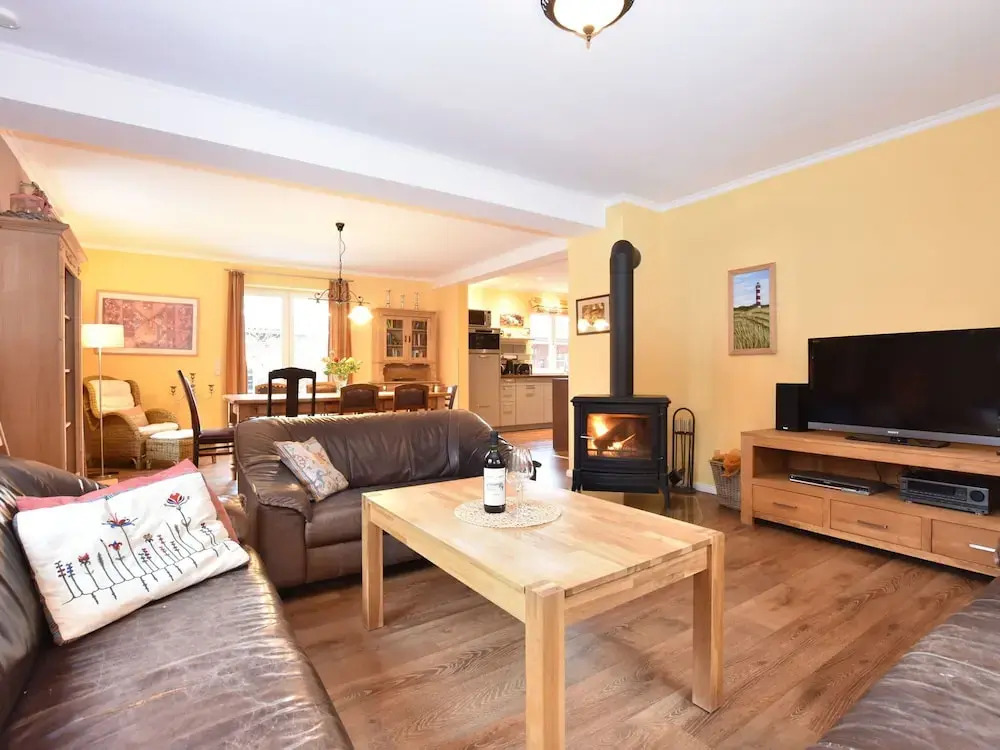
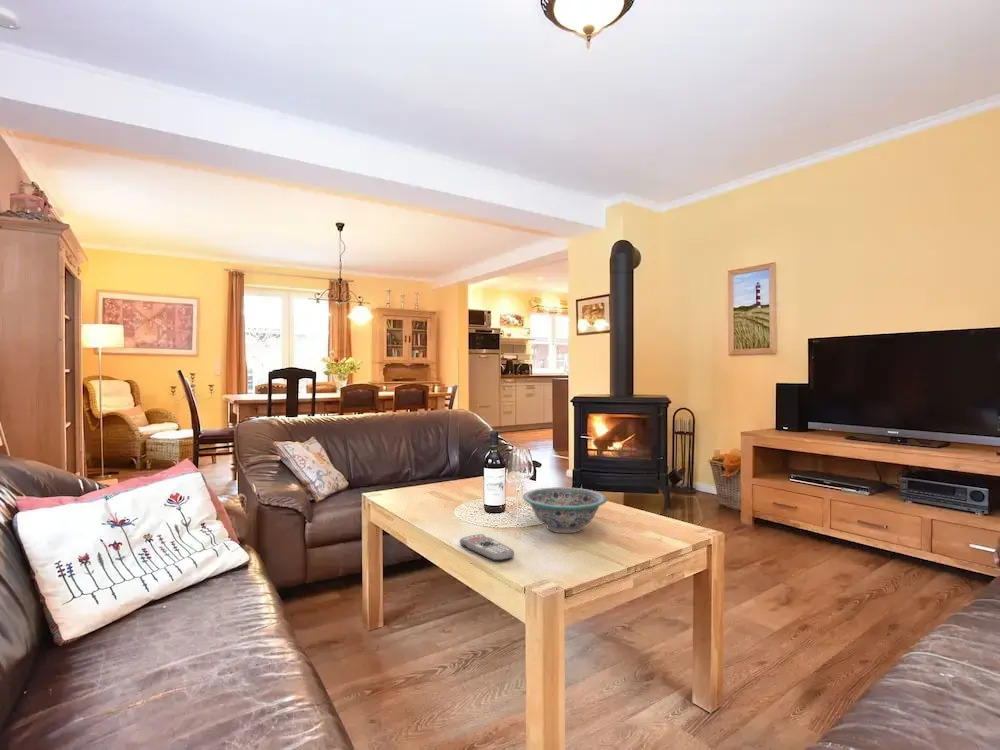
+ decorative bowl [522,486,608,534]
+ remote control [459,533,515,562]
